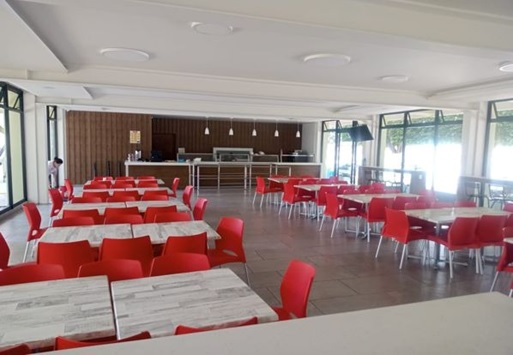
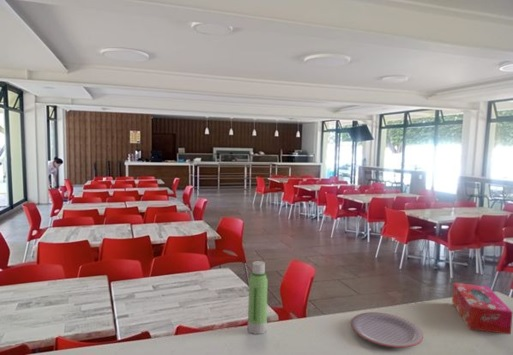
+ plate [350,311,424,349]
+ tissue box [451,282,513,335]
+ water bottle [247,260,269,335]
